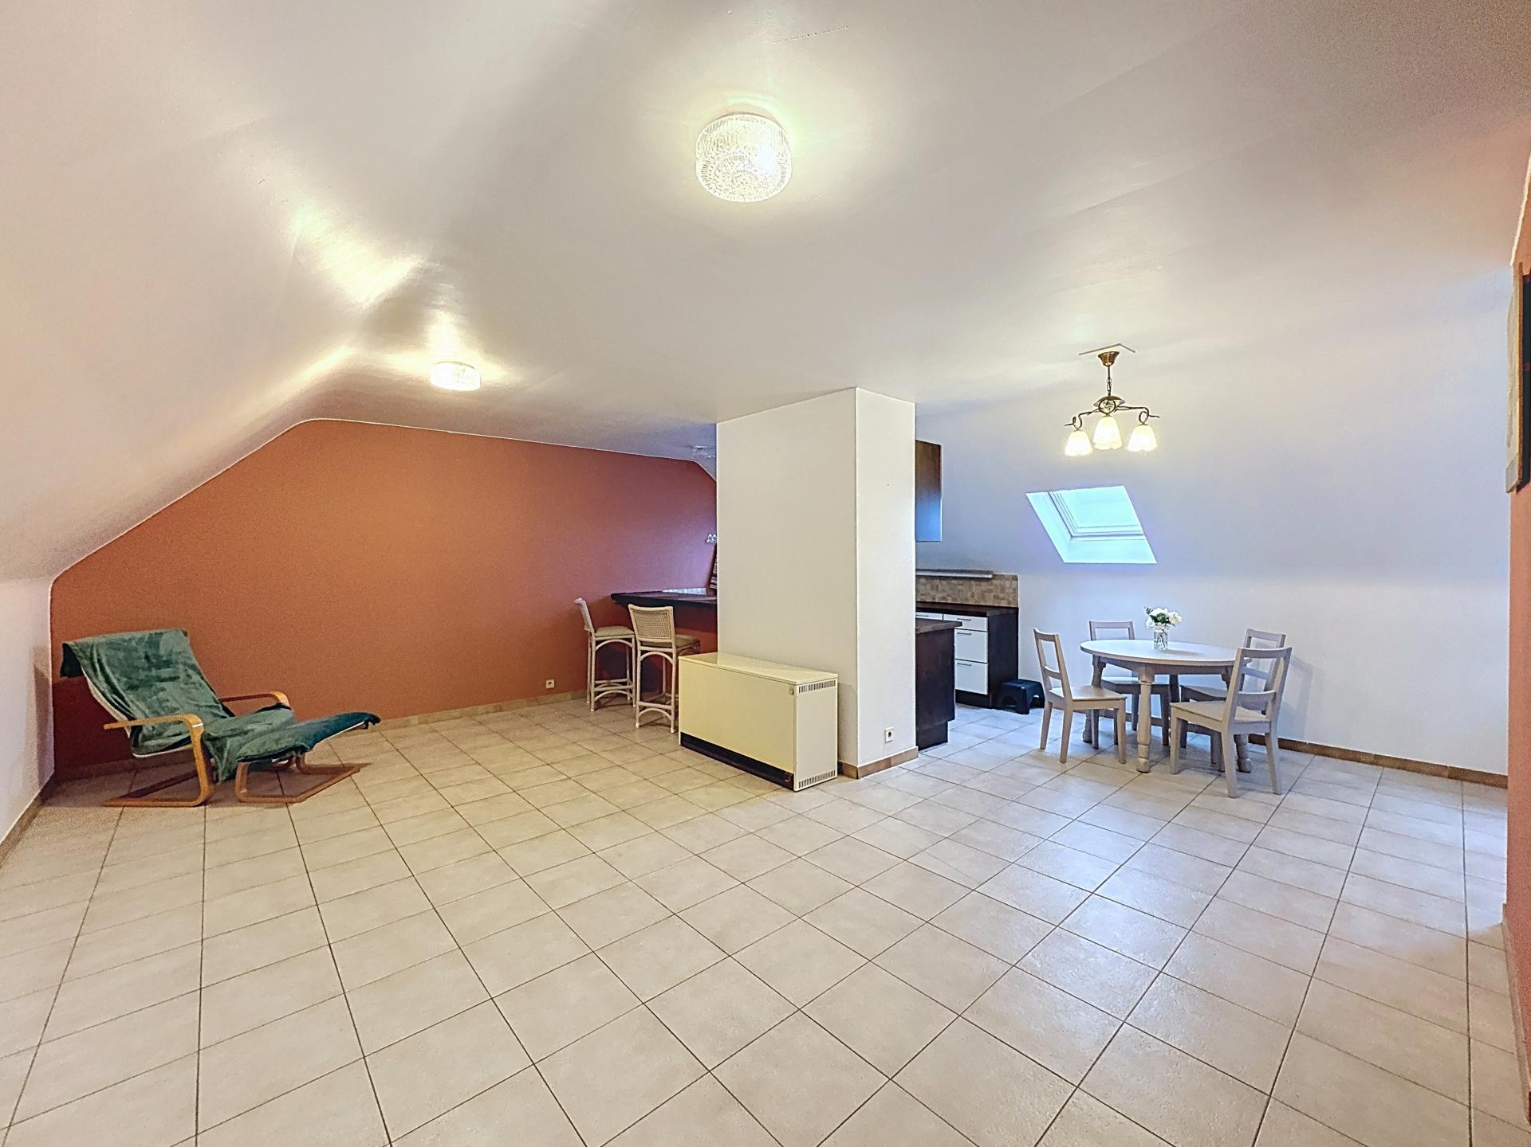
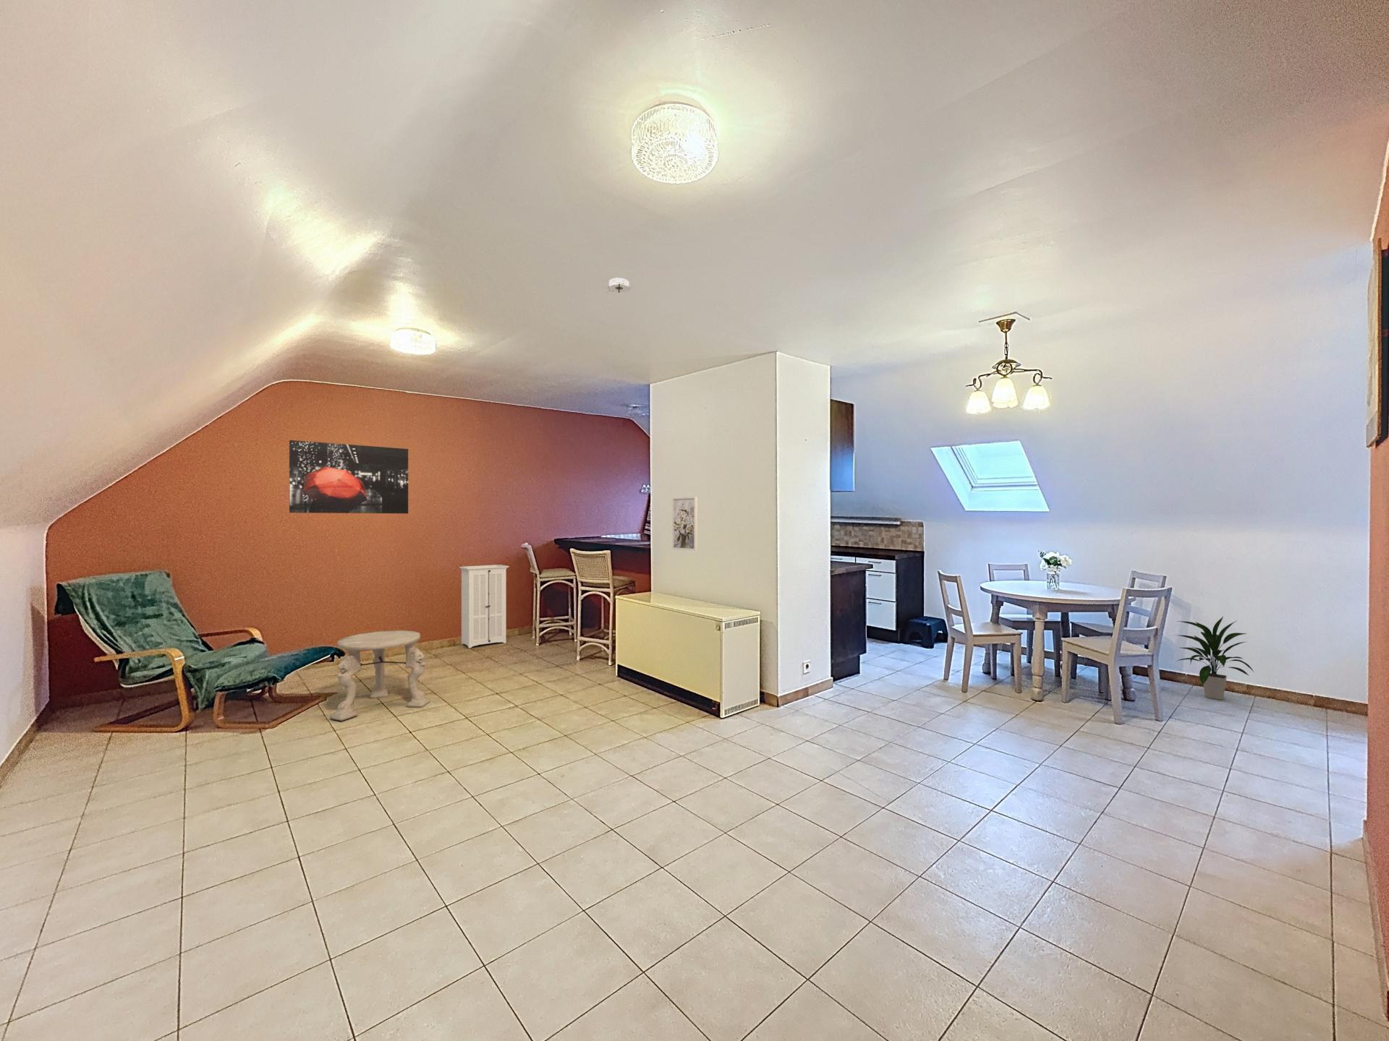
+ wall art [289,440,409,514]
+ smoke detector [605,278,631,293]
+ indoor plant [1175,616,1254,701]
+ side table [329,630,431,722]
+ storage cabinet [458,562,510,648]
+ wall art [672,496,698,551]
